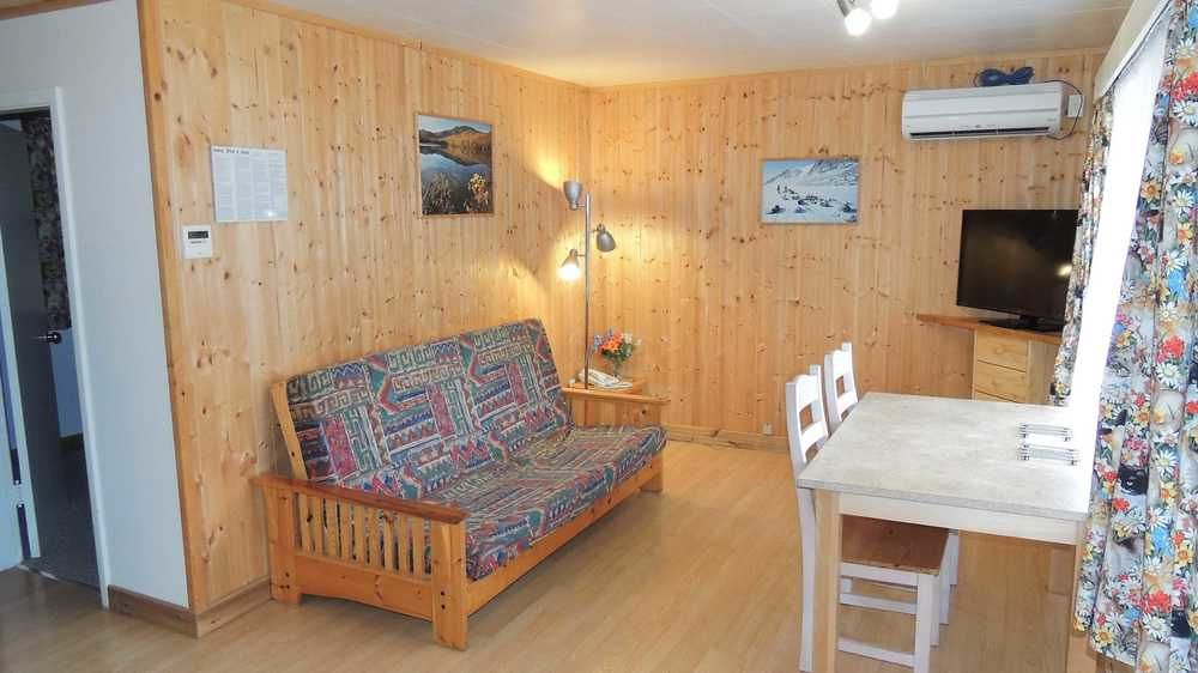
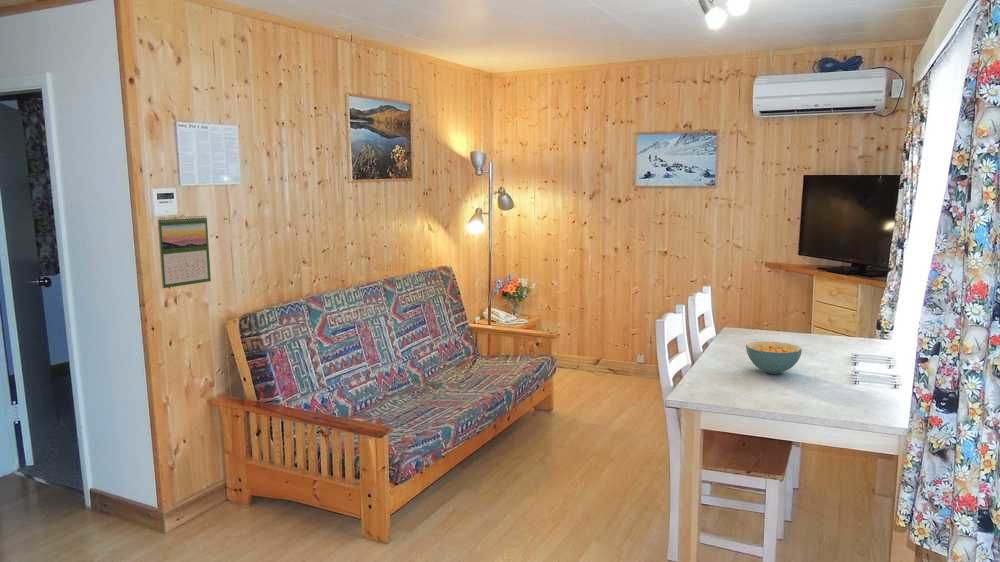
+ cereal bowl [745,340,803,375]
+ calendar [157,215,212,289]
